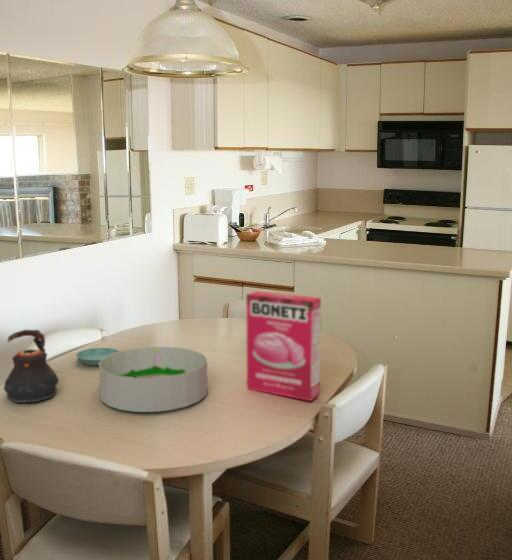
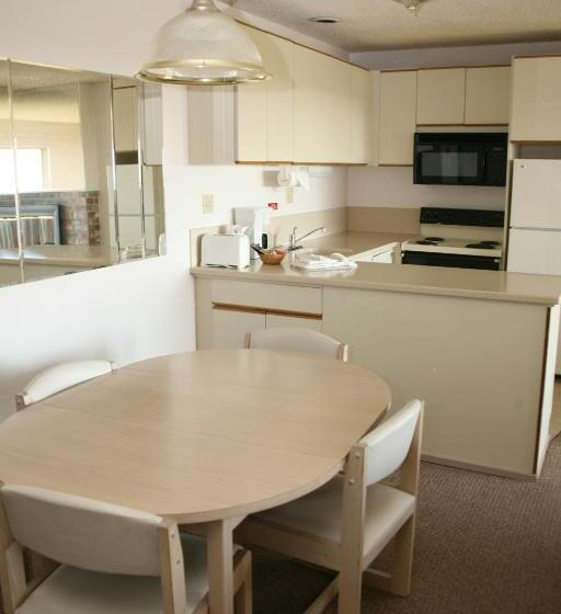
- bowl [98,346,209,413]
- saucer [75,347,120,366]
- cereal box [245,290,322,402]
- teapot [3,329,60,404]
